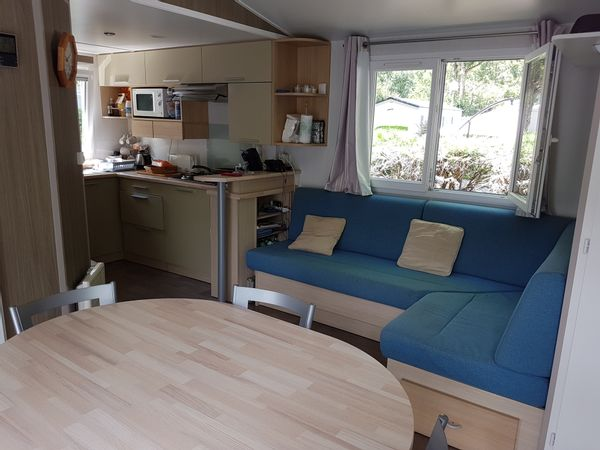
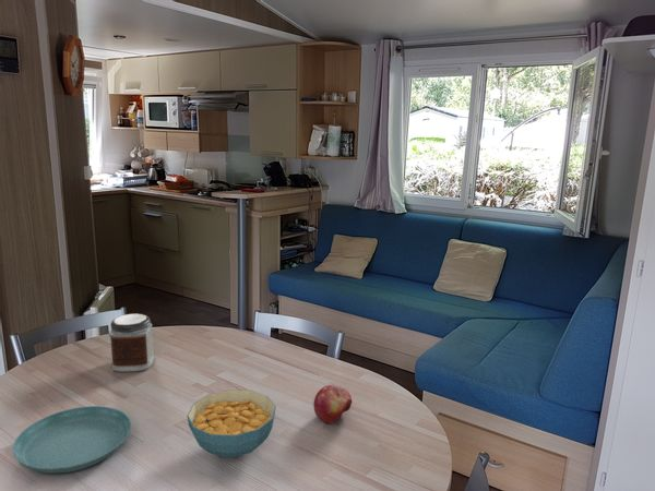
+ saucer [12,405,132,475]
+ jar [108,313,156,373]
+ cereal bowl [186,388,277,458]
+ fruit [312,384,353,424]
